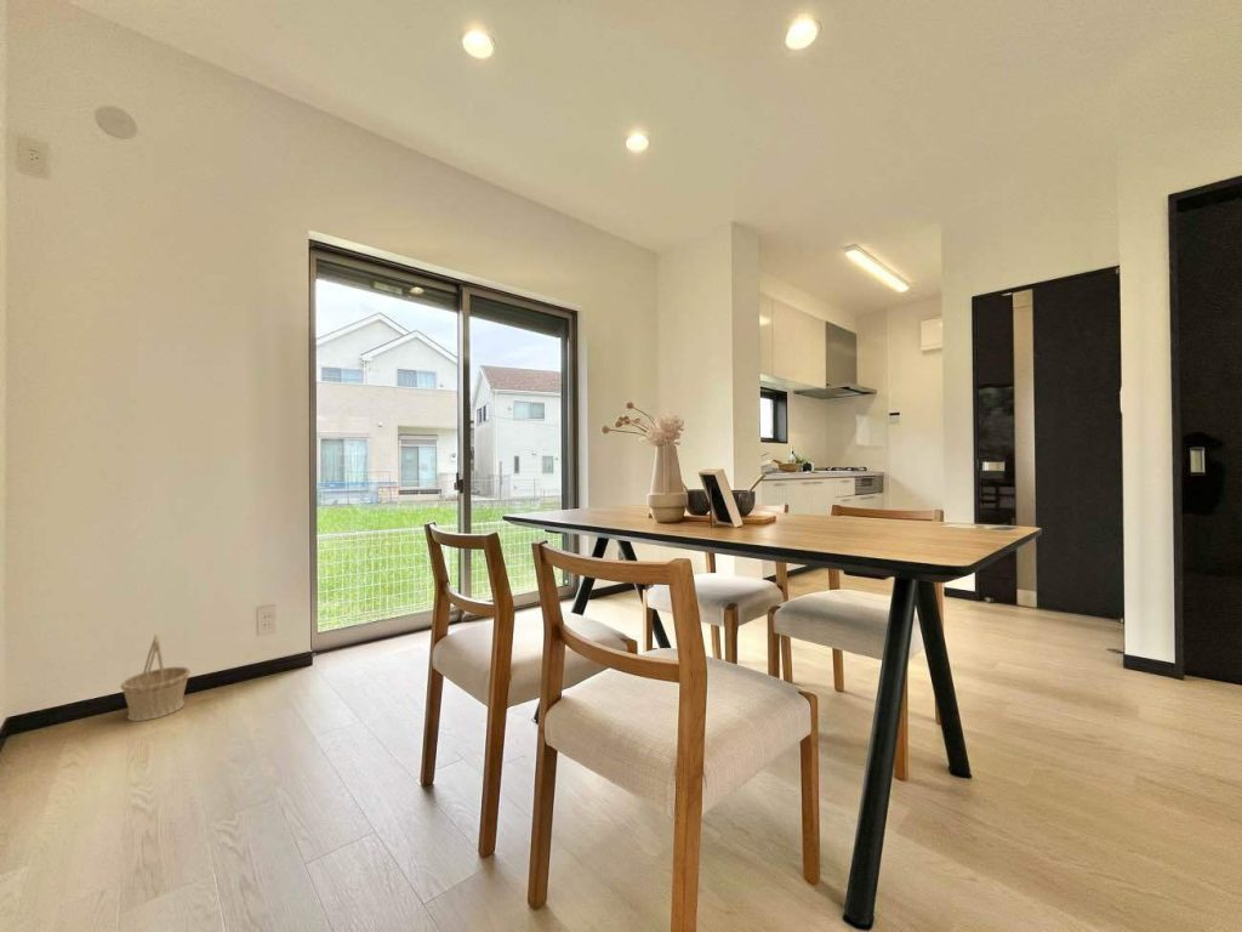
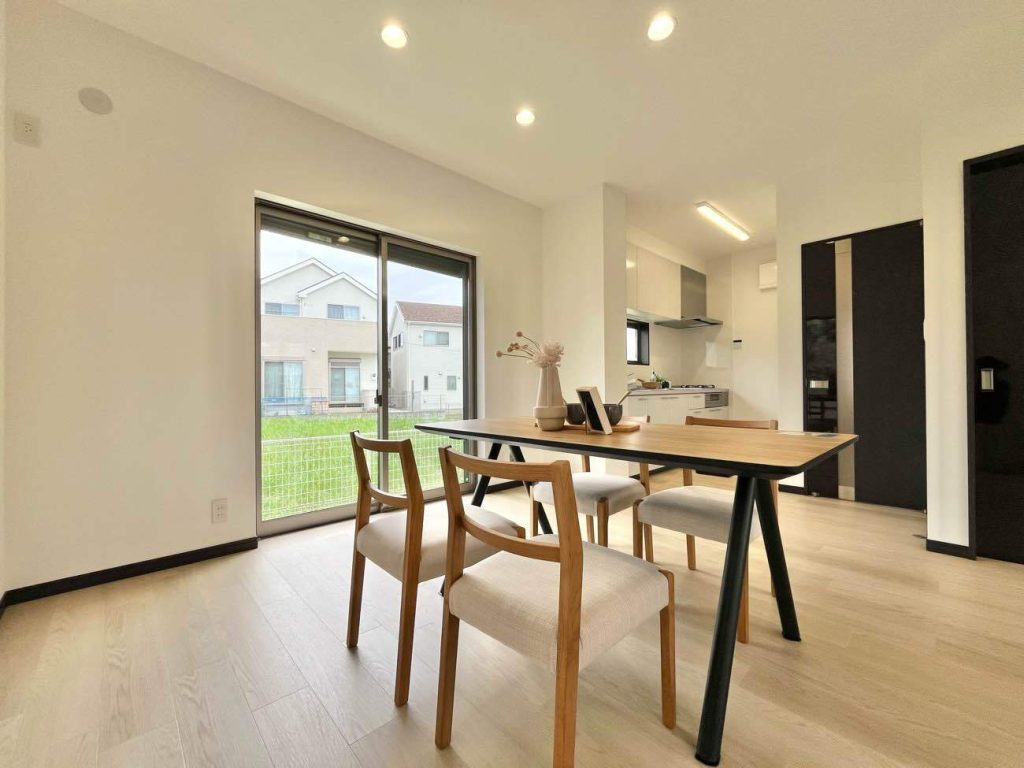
- basket [119,633,192,722]
